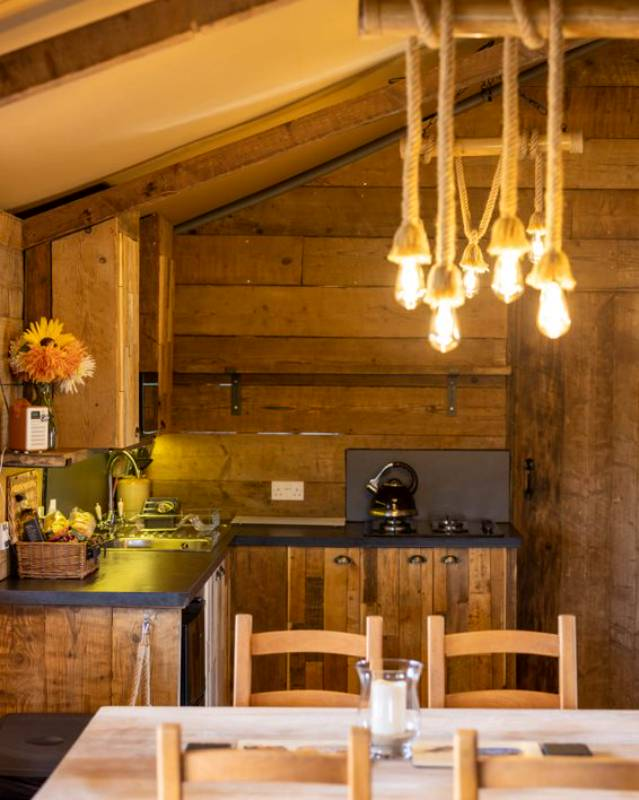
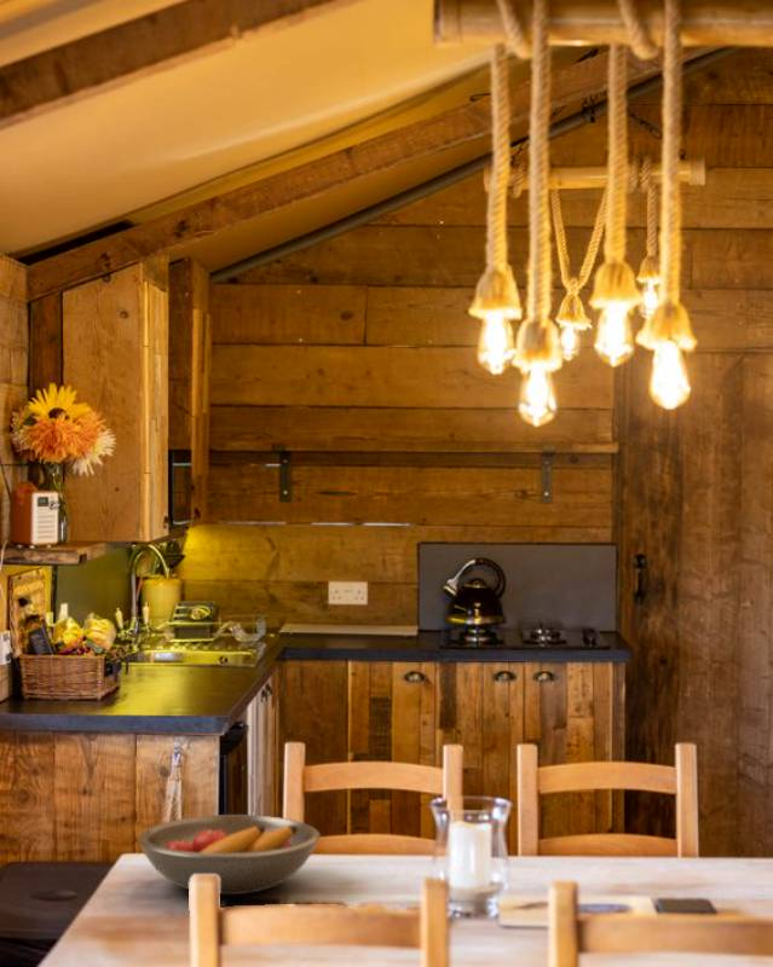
+ fruit bowl [137,813,322,896]
